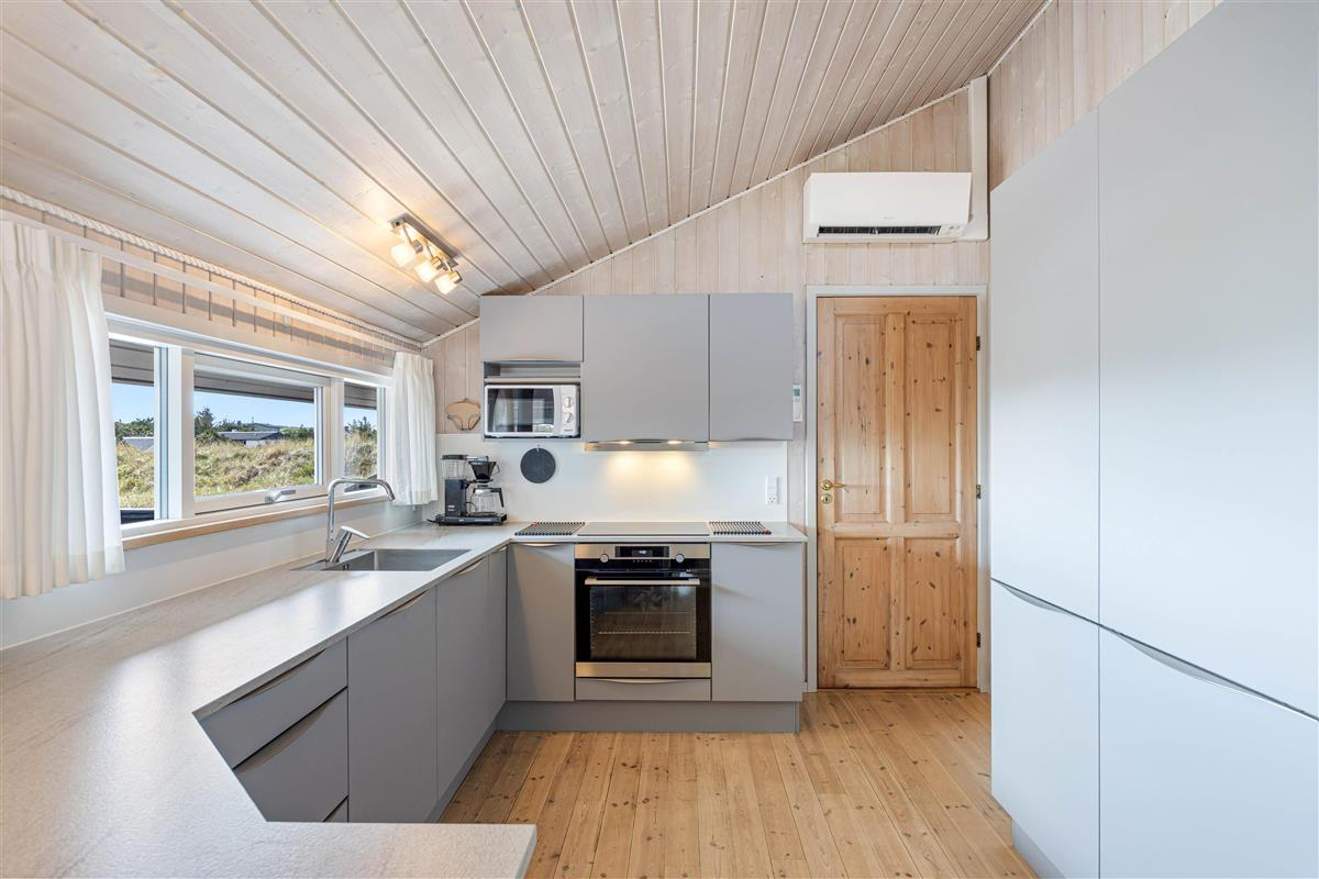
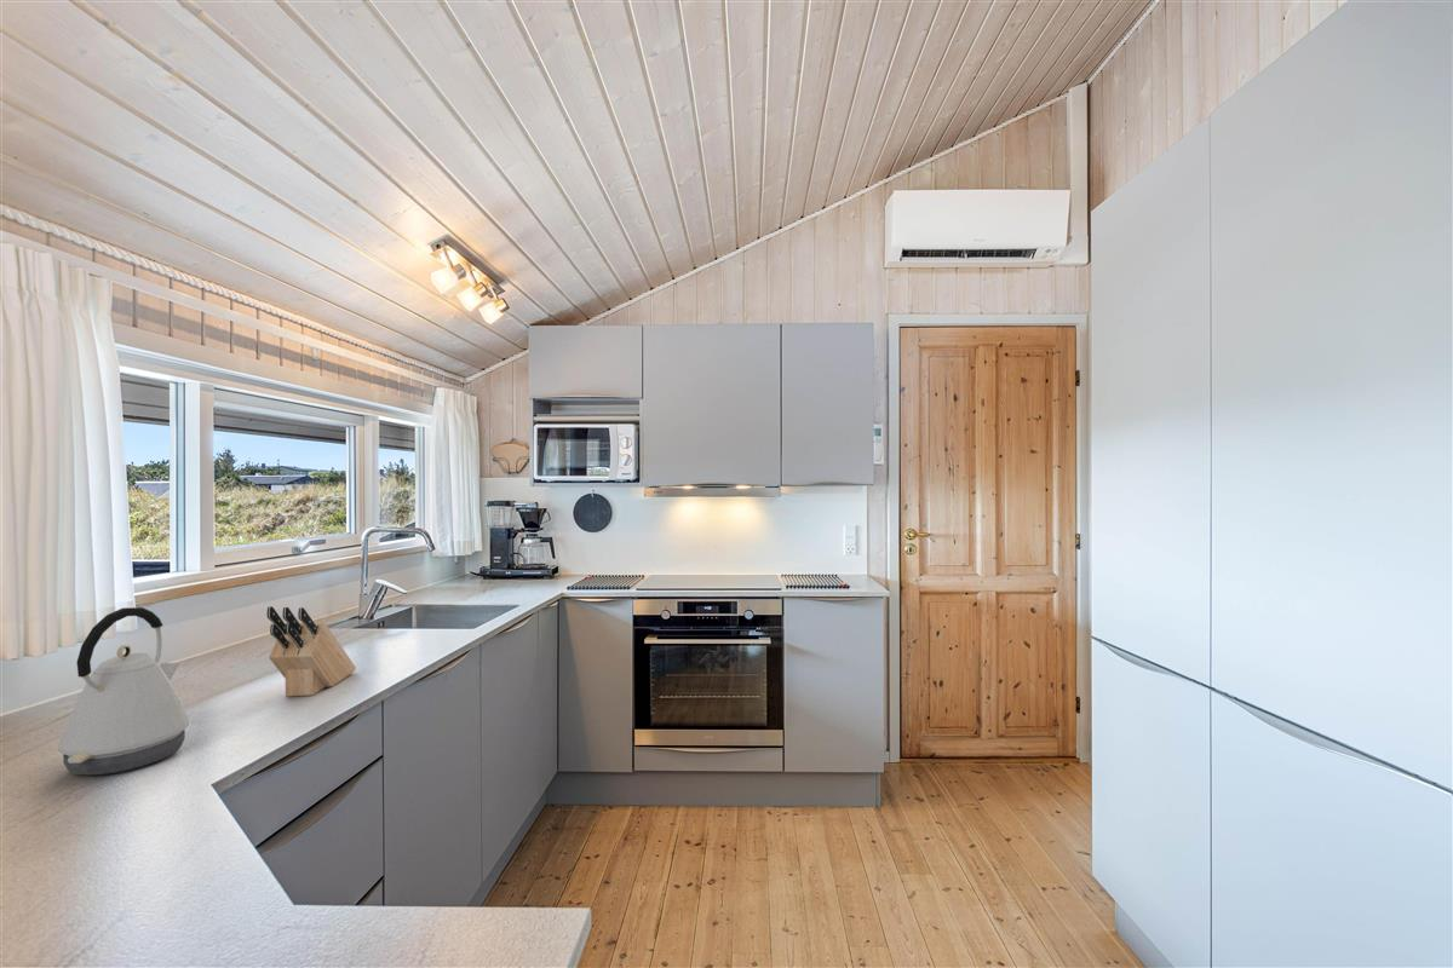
+ kettle [57,606,190,777]
+ knife block [265,605,357,698]
